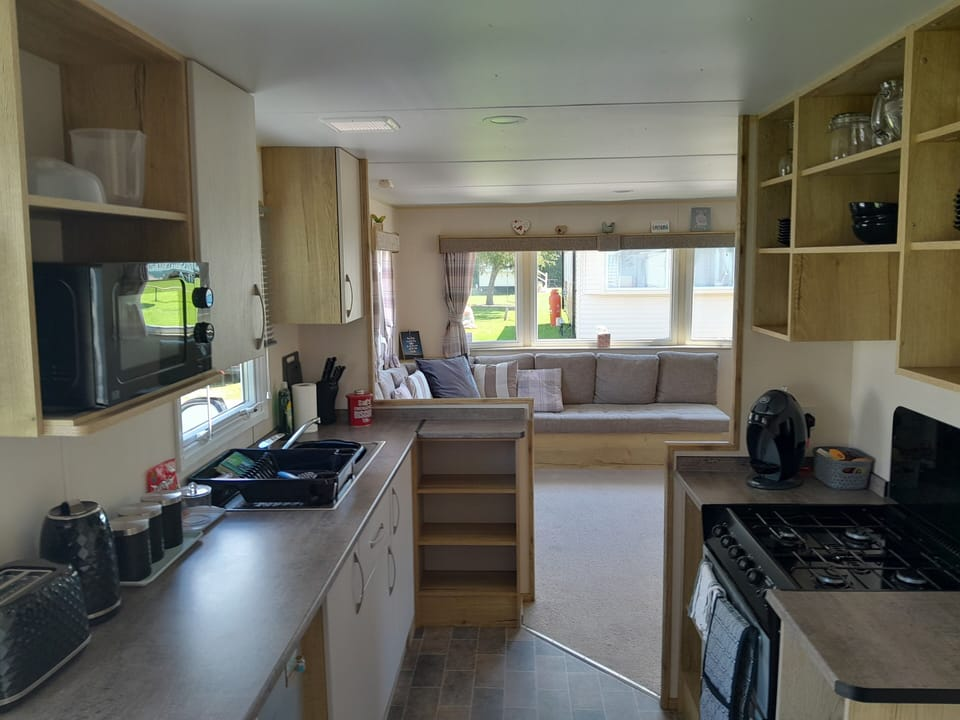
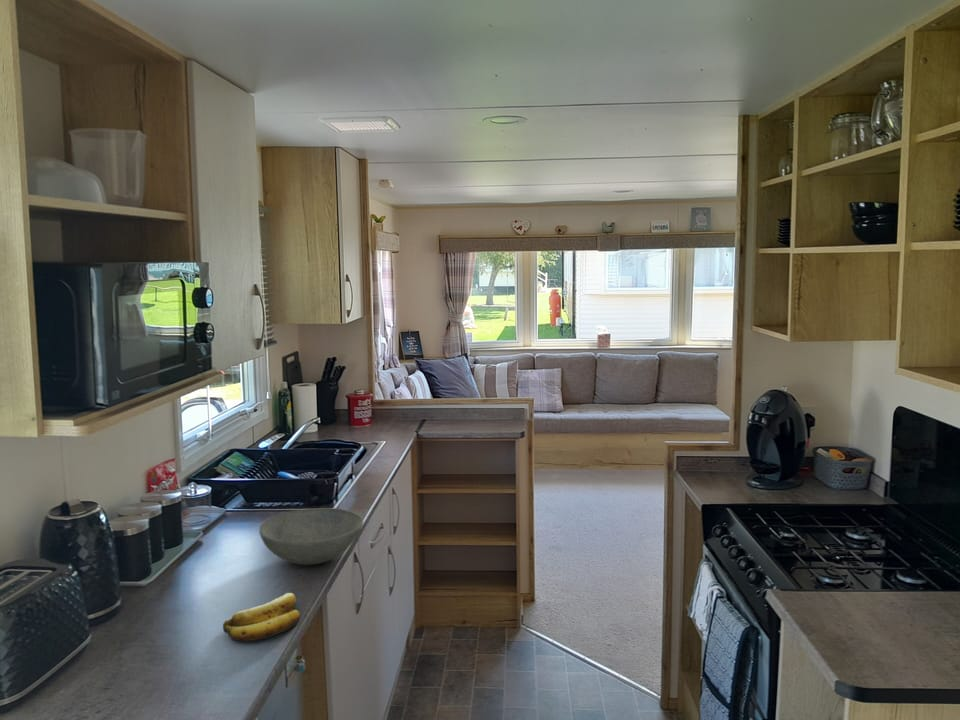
+ banana [222,592,301,642]
+ bowl [258,507,364,566]
